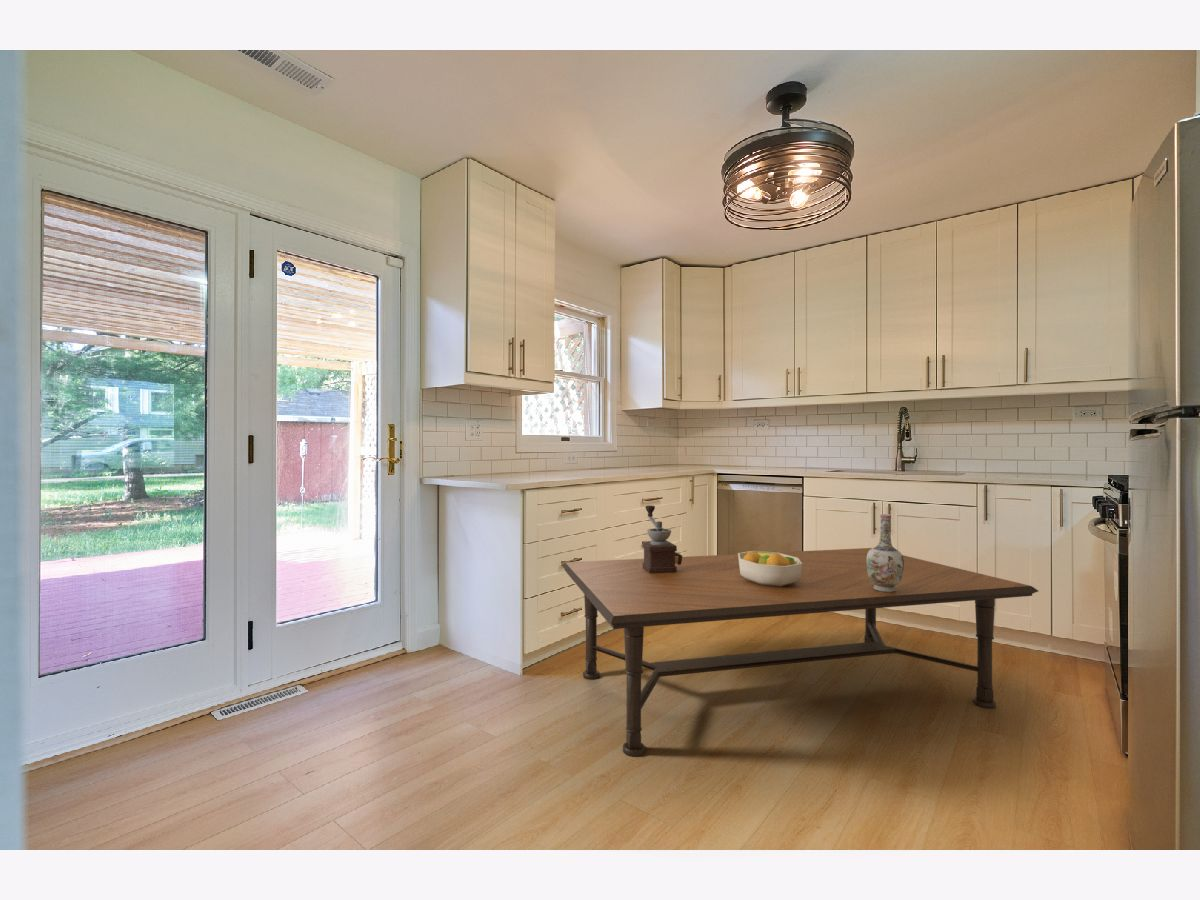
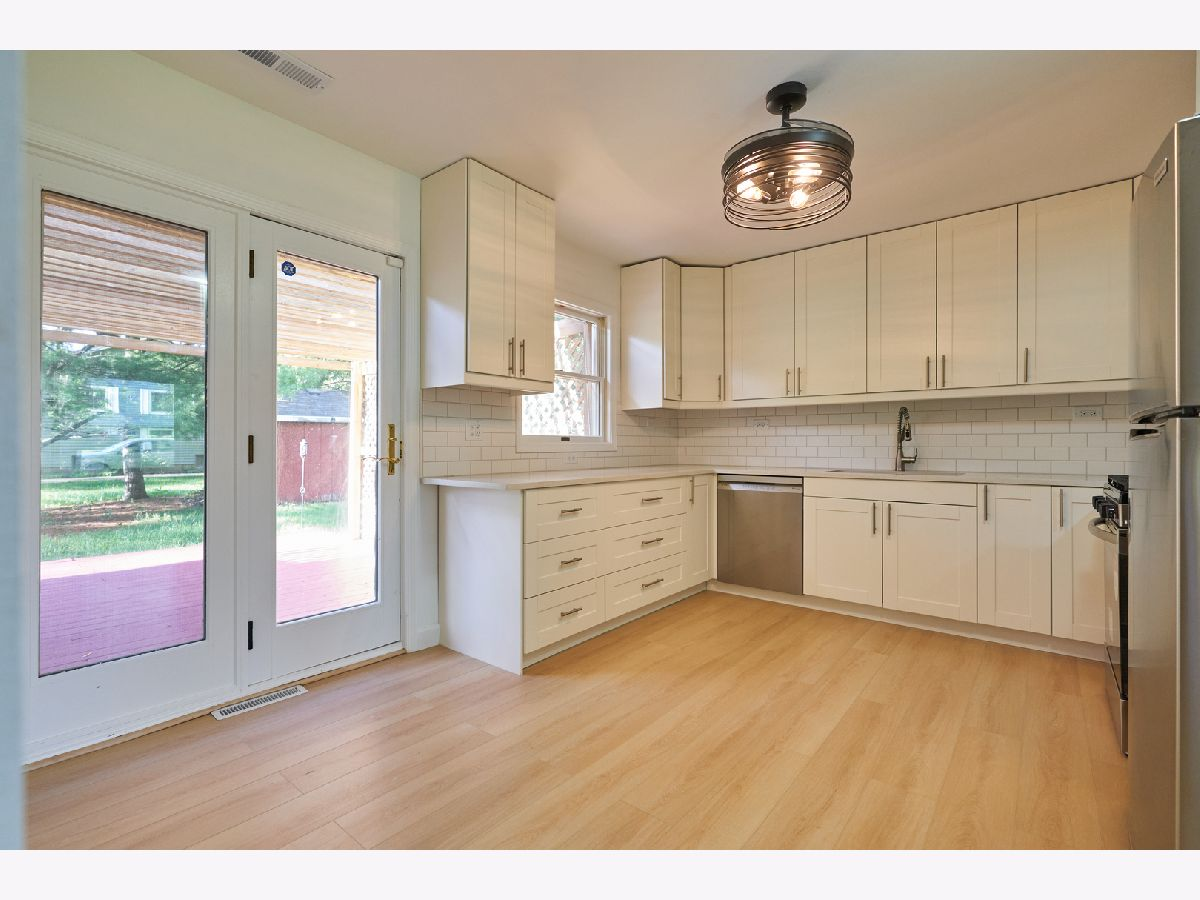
- vase [867,513,904,592]
- coffee grinder [641,504,683,573]
- dining table [561,547,1039,757]
- fruit bowl [737,550,802,587]
